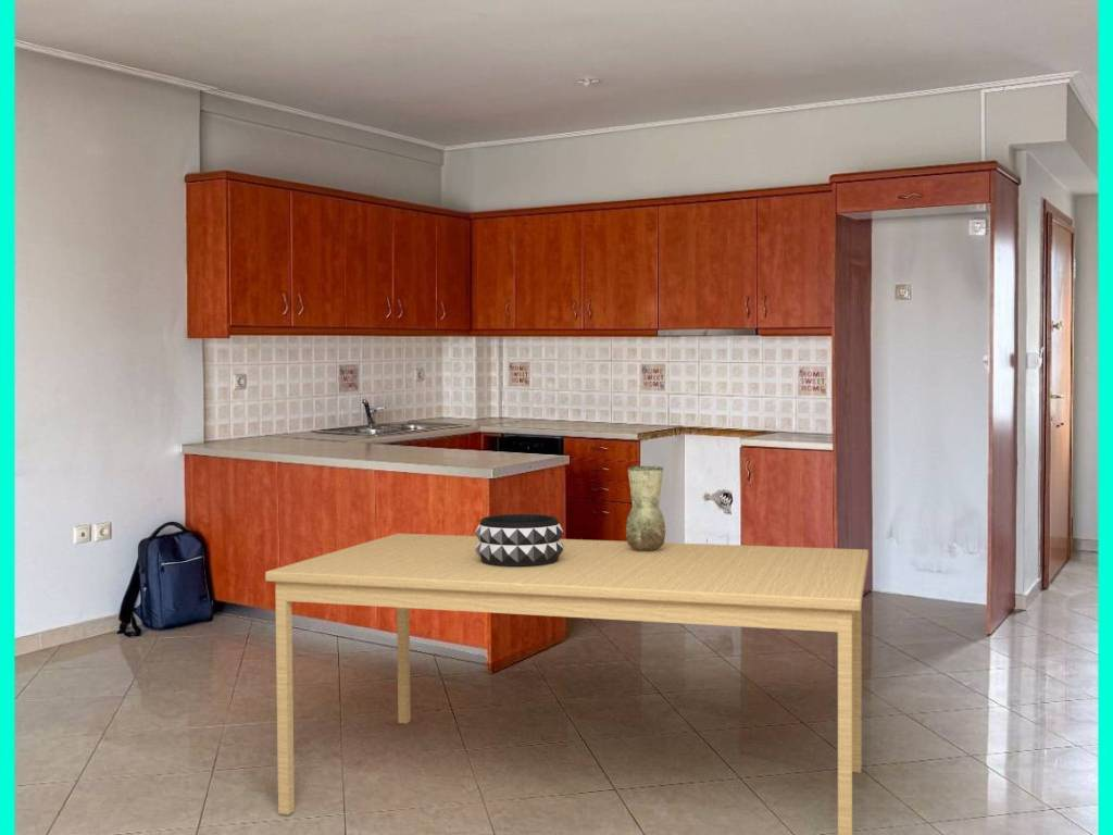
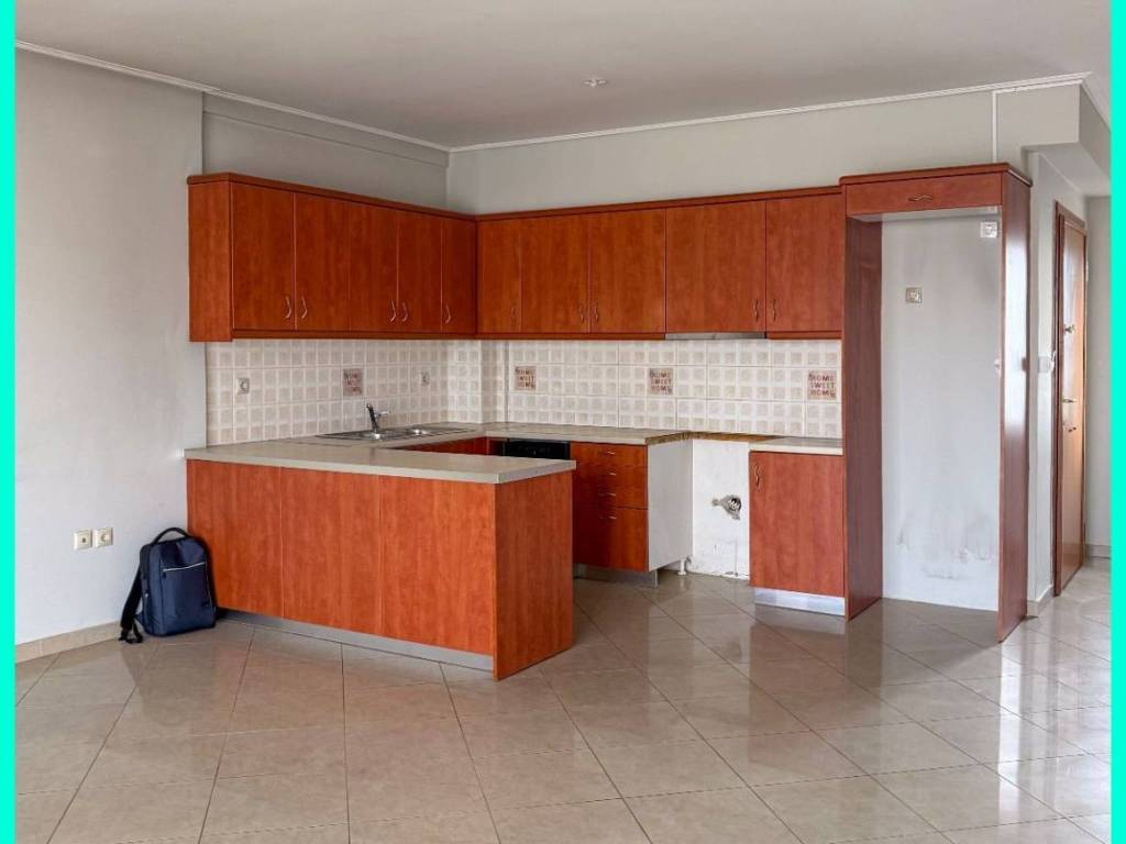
- vase [625,465,666,551]
- decorative bowl [474,513,564,568]
- dining table [264,533,870,835]
